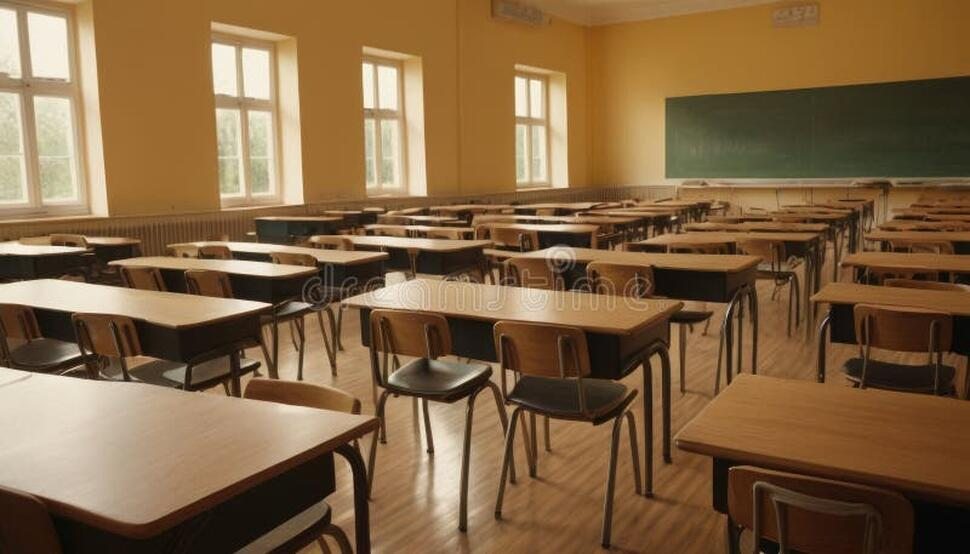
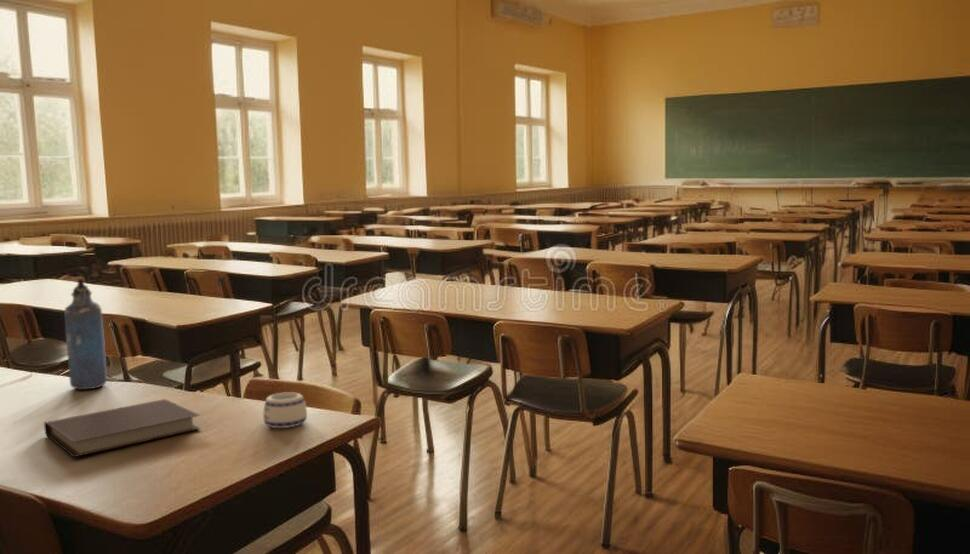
+ water bottle [63,278,108,391]
+ notebook [43,398,202,458]
+ mug [262,391,308,429]
